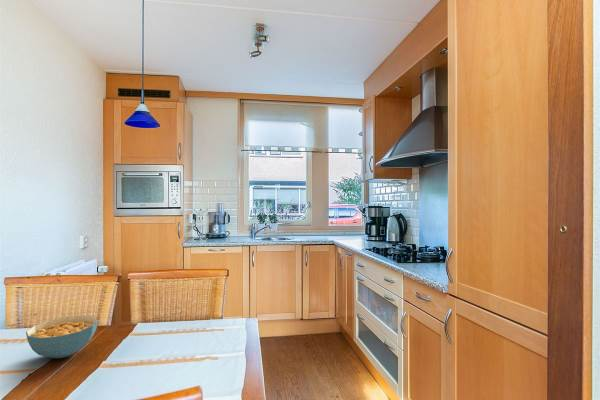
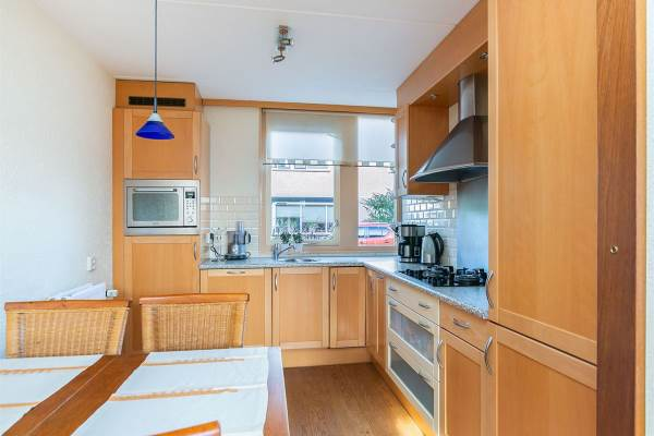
- cereal bowl [25,314,99,359]
